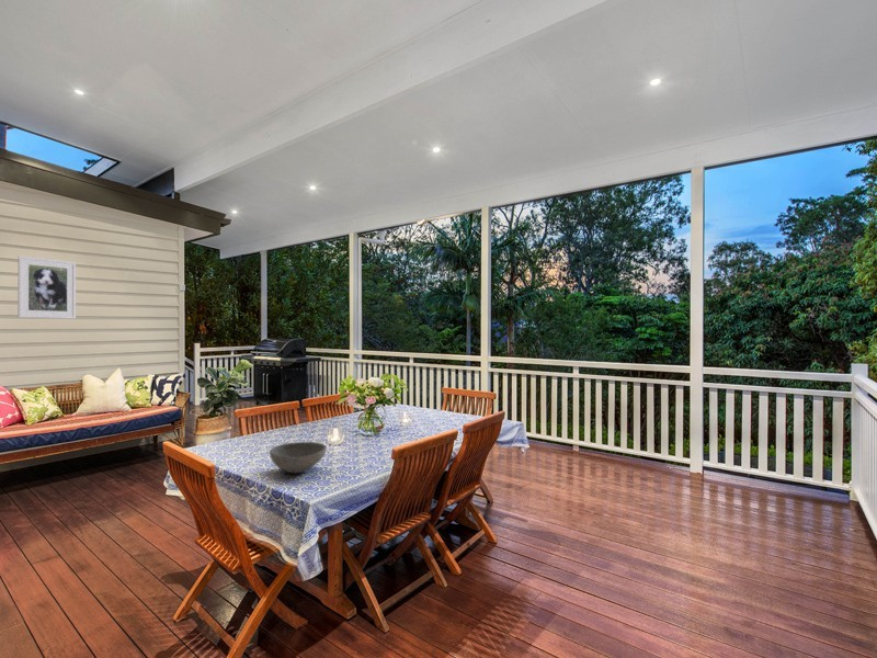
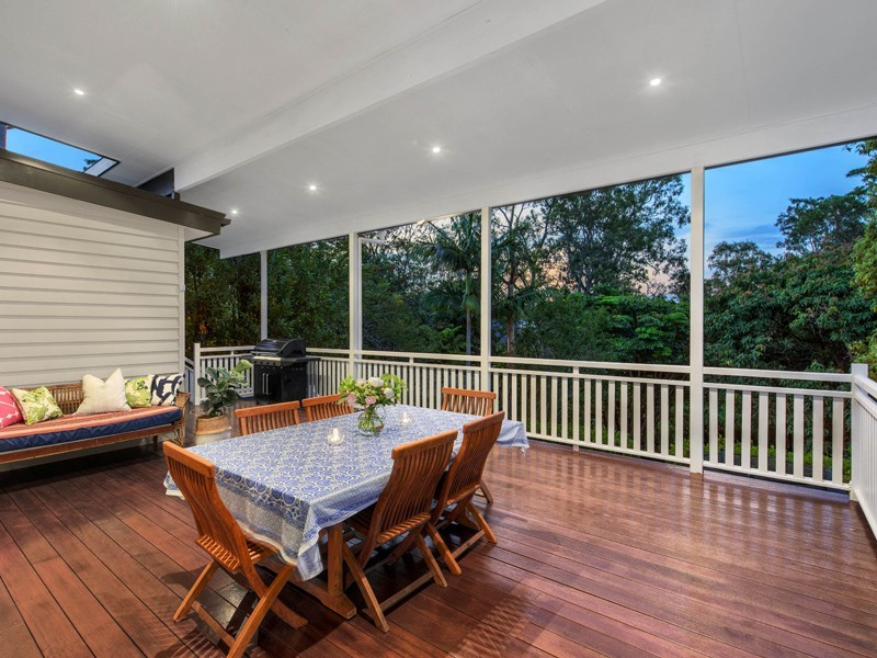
- bowl [269,441,328,475]
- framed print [16,256,77,319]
